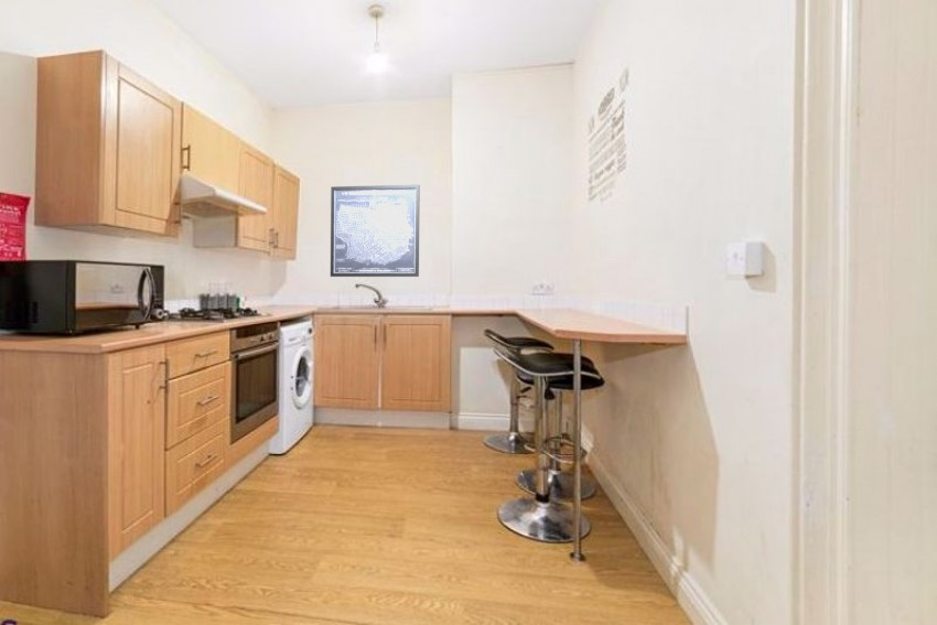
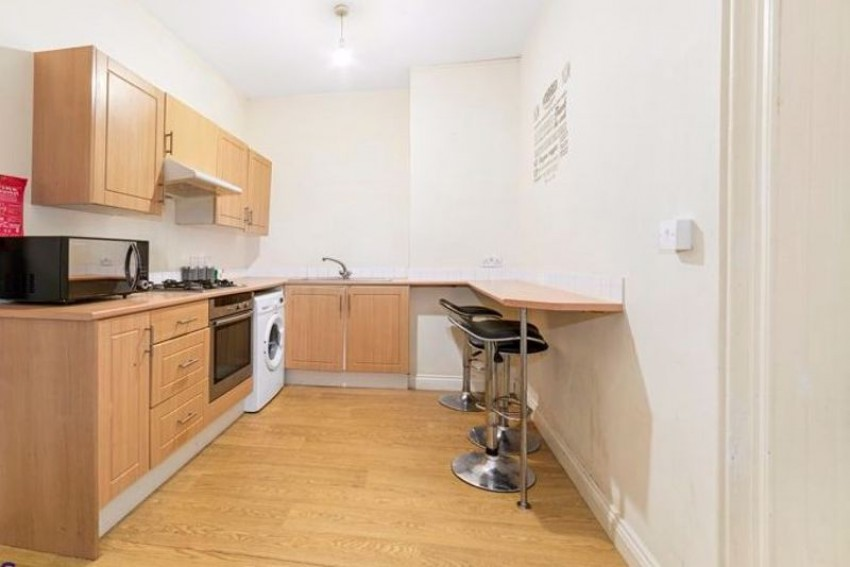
- wall art [330,183,421,278]
